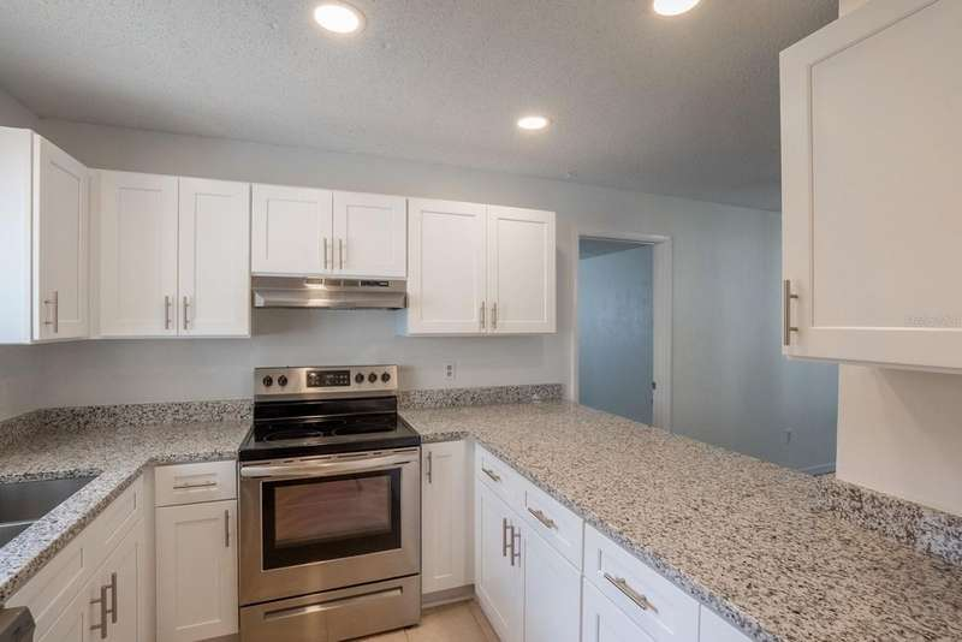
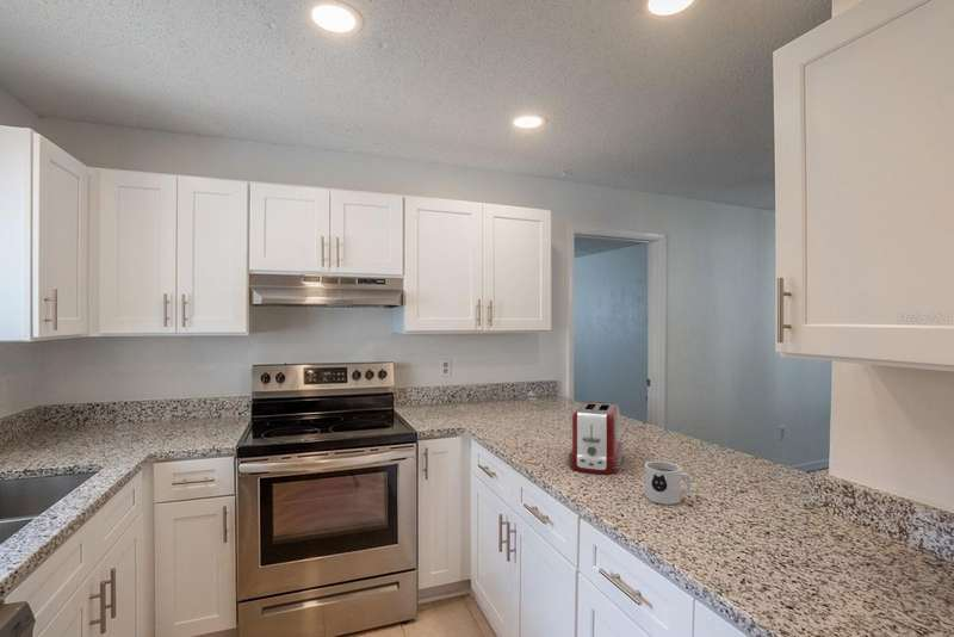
+ toaster [568,401,624,475]
+ mug [644,460,692,506]
